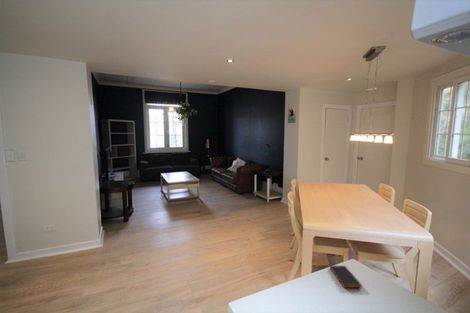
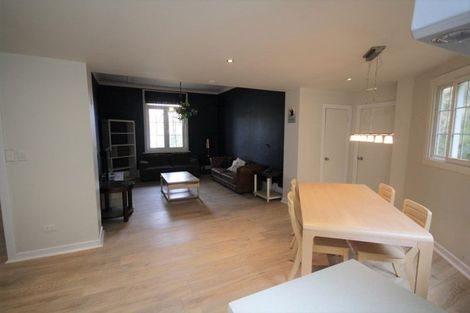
- cell phone [329,265,363,289]
